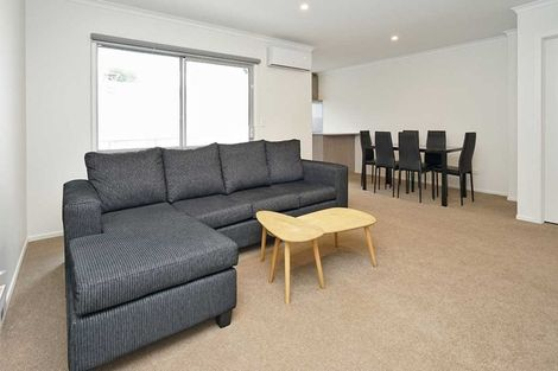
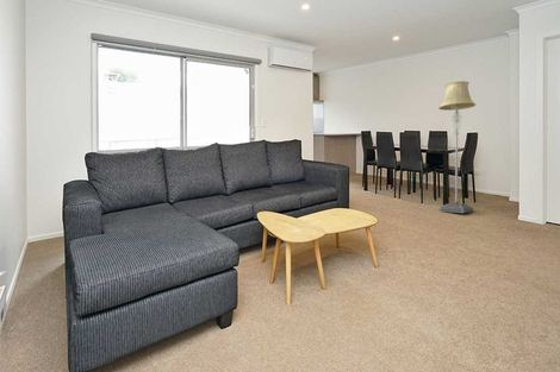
+ floor lamp [437,80,477,214]
